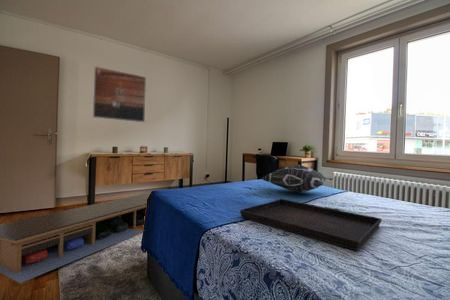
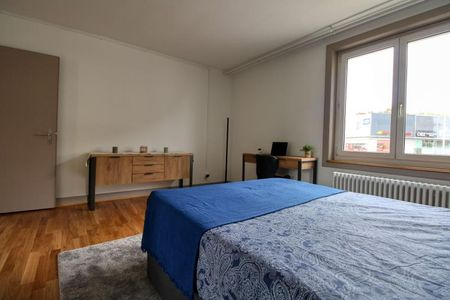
- serving tray [239,198,383,251]
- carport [0,193,151,284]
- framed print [92,65,147,123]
- decorative pillow [261,164,334,193]
